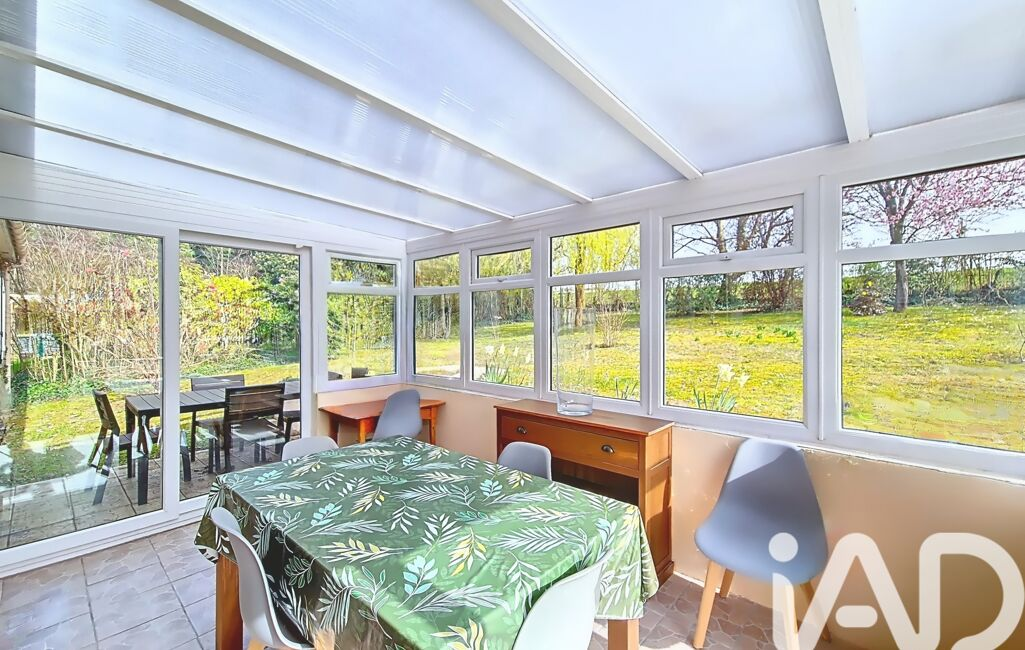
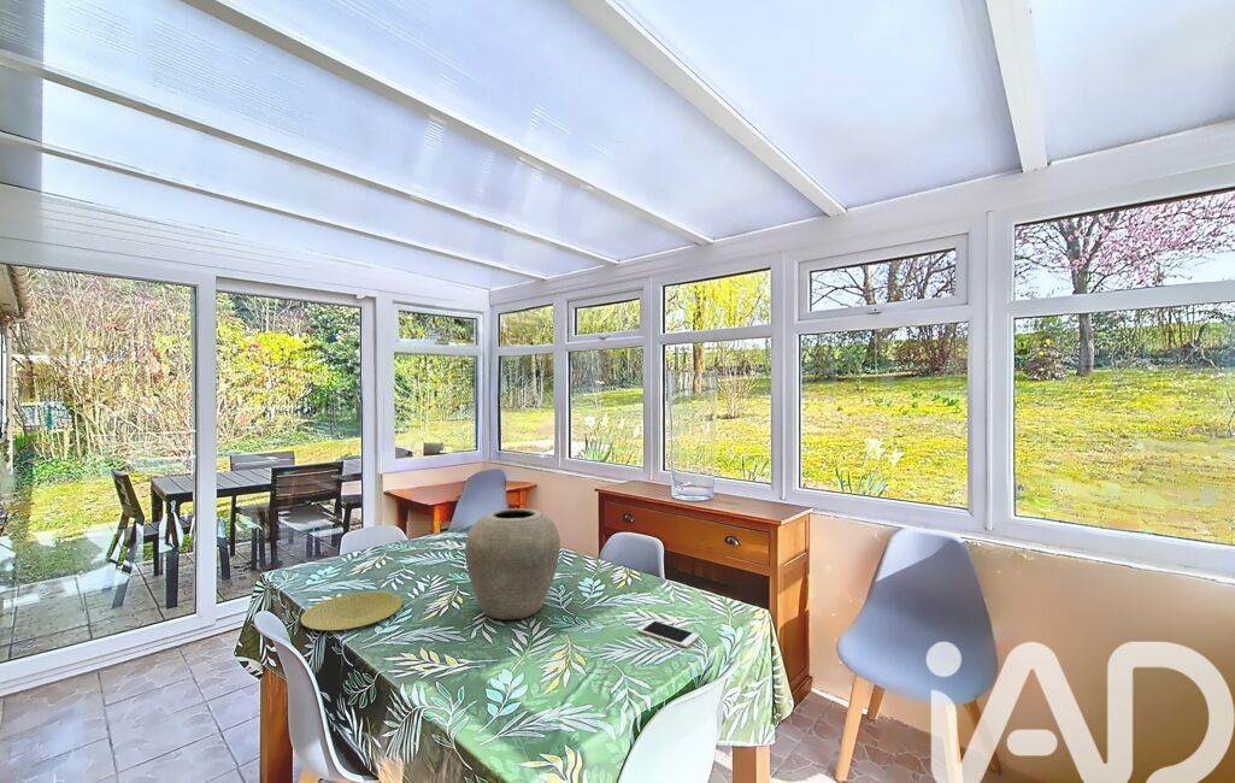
+ plate [300,590,404,631]
+ vase [464,507,561,620]
+ cell phone [636,619,701,648]
